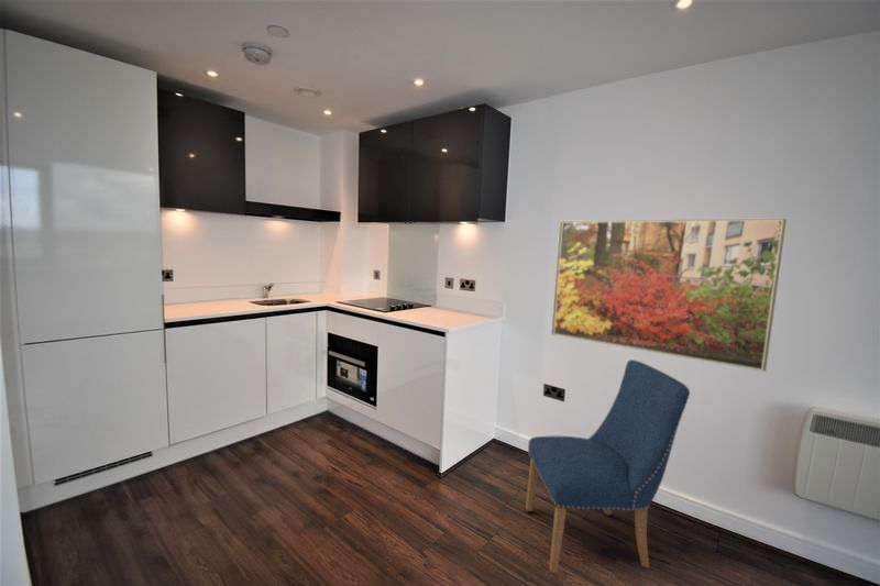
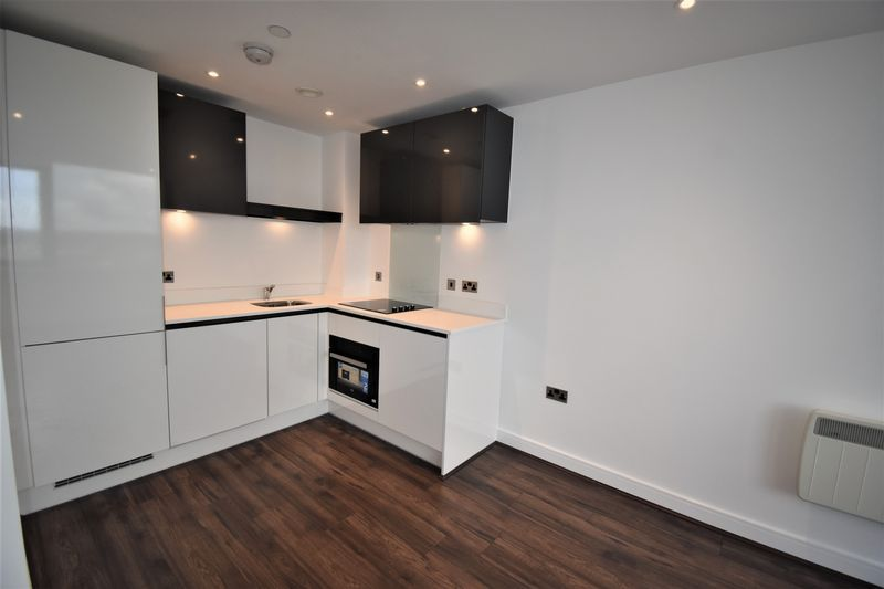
- chair [525,358,691,574]
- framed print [550,217,789,374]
